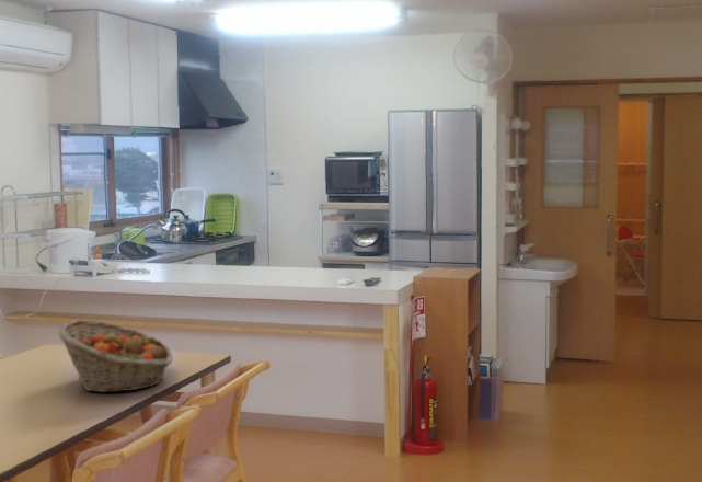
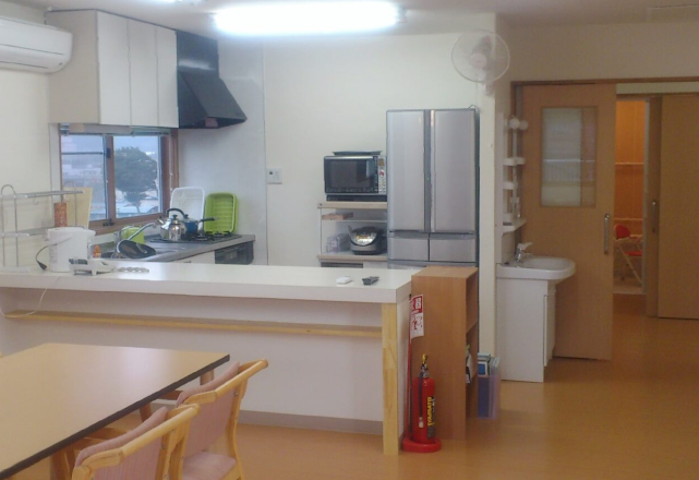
- fruit basket [57,319,174,393]
